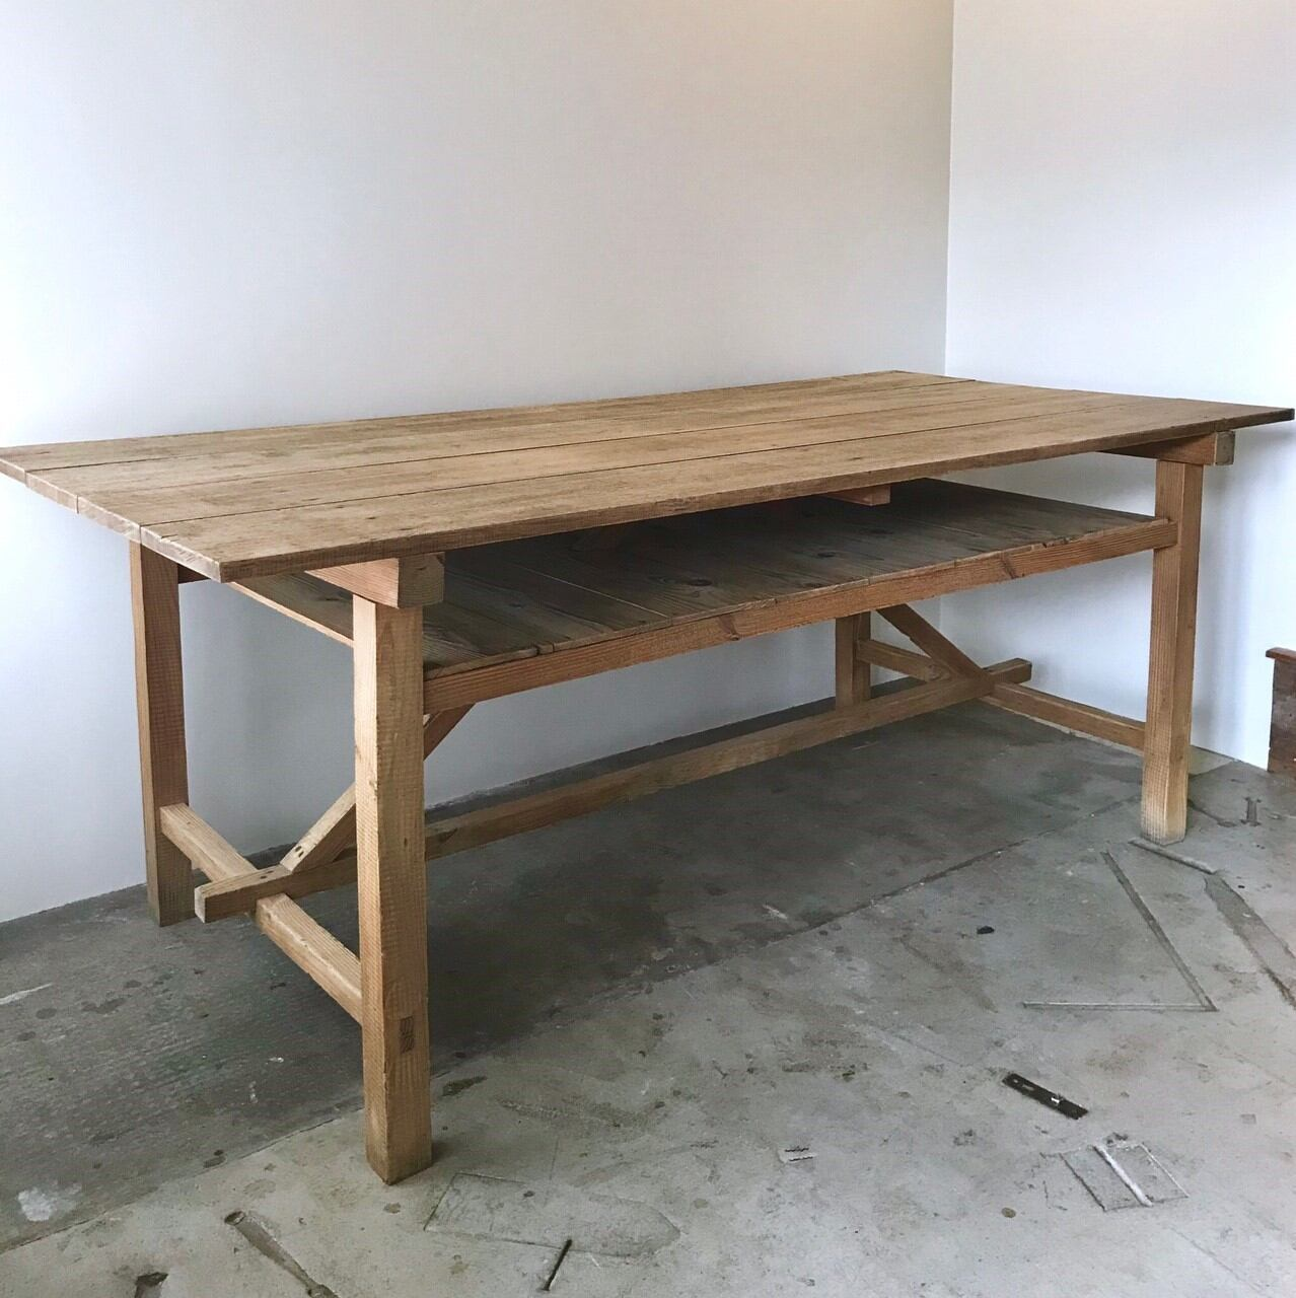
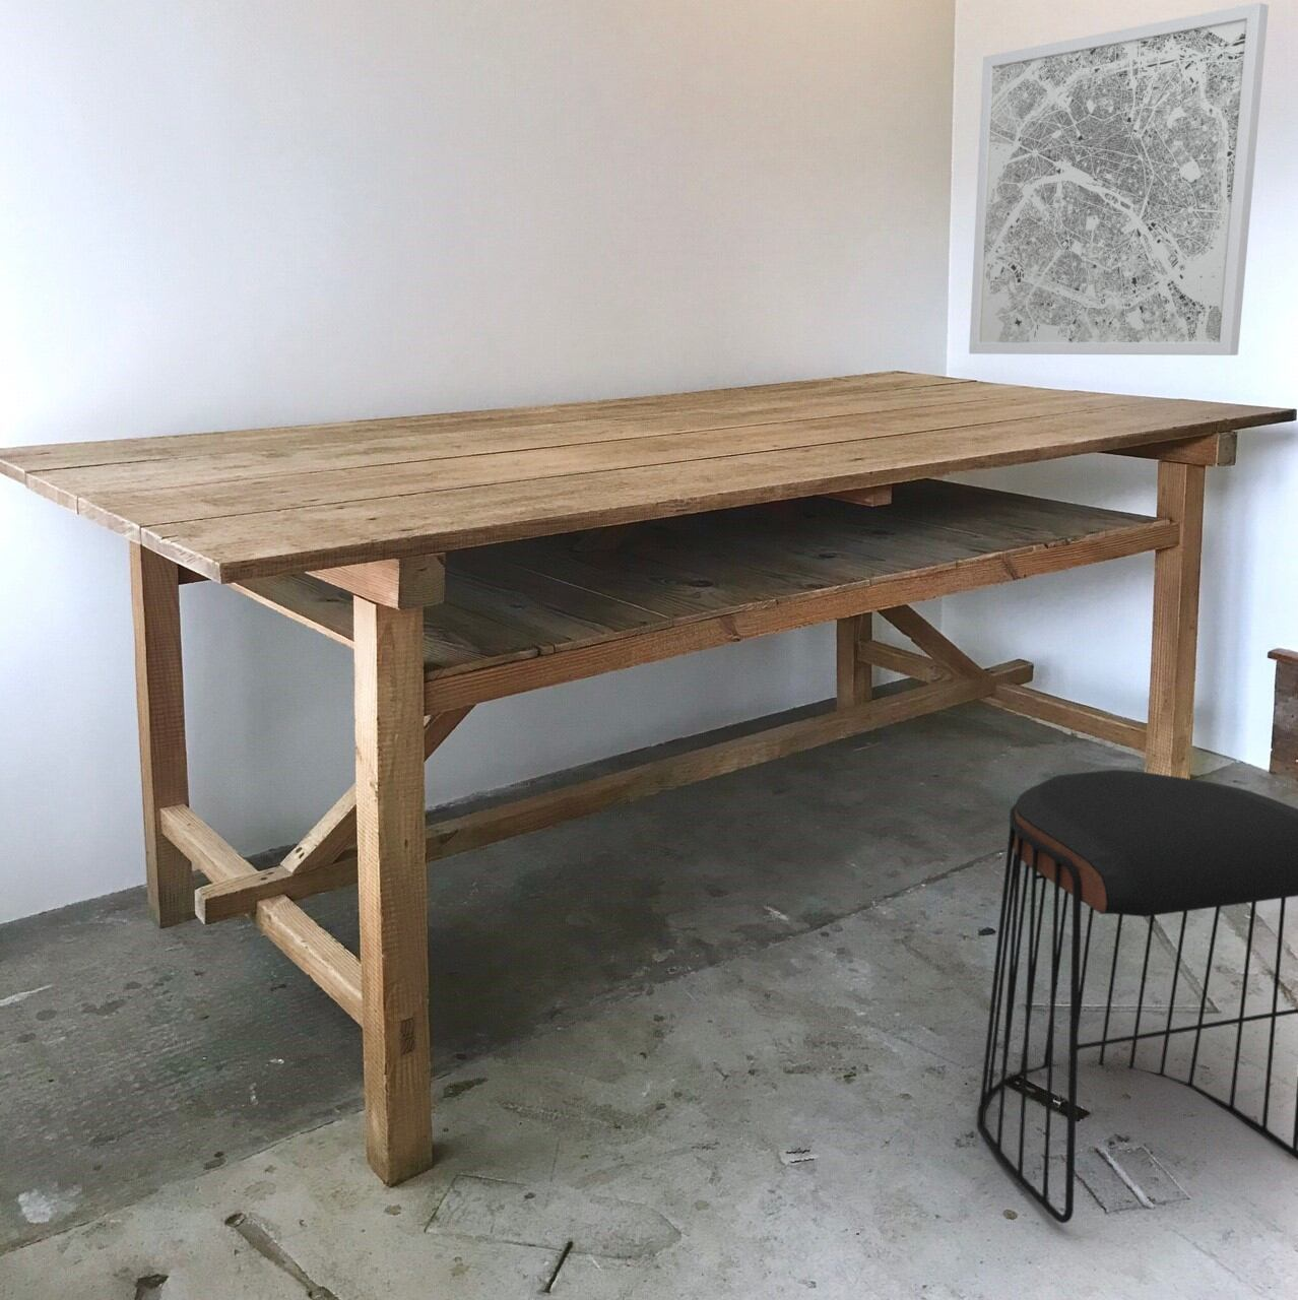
+ stool [976,769,1298,1224]
+ wall art [968,1,1269,356]
